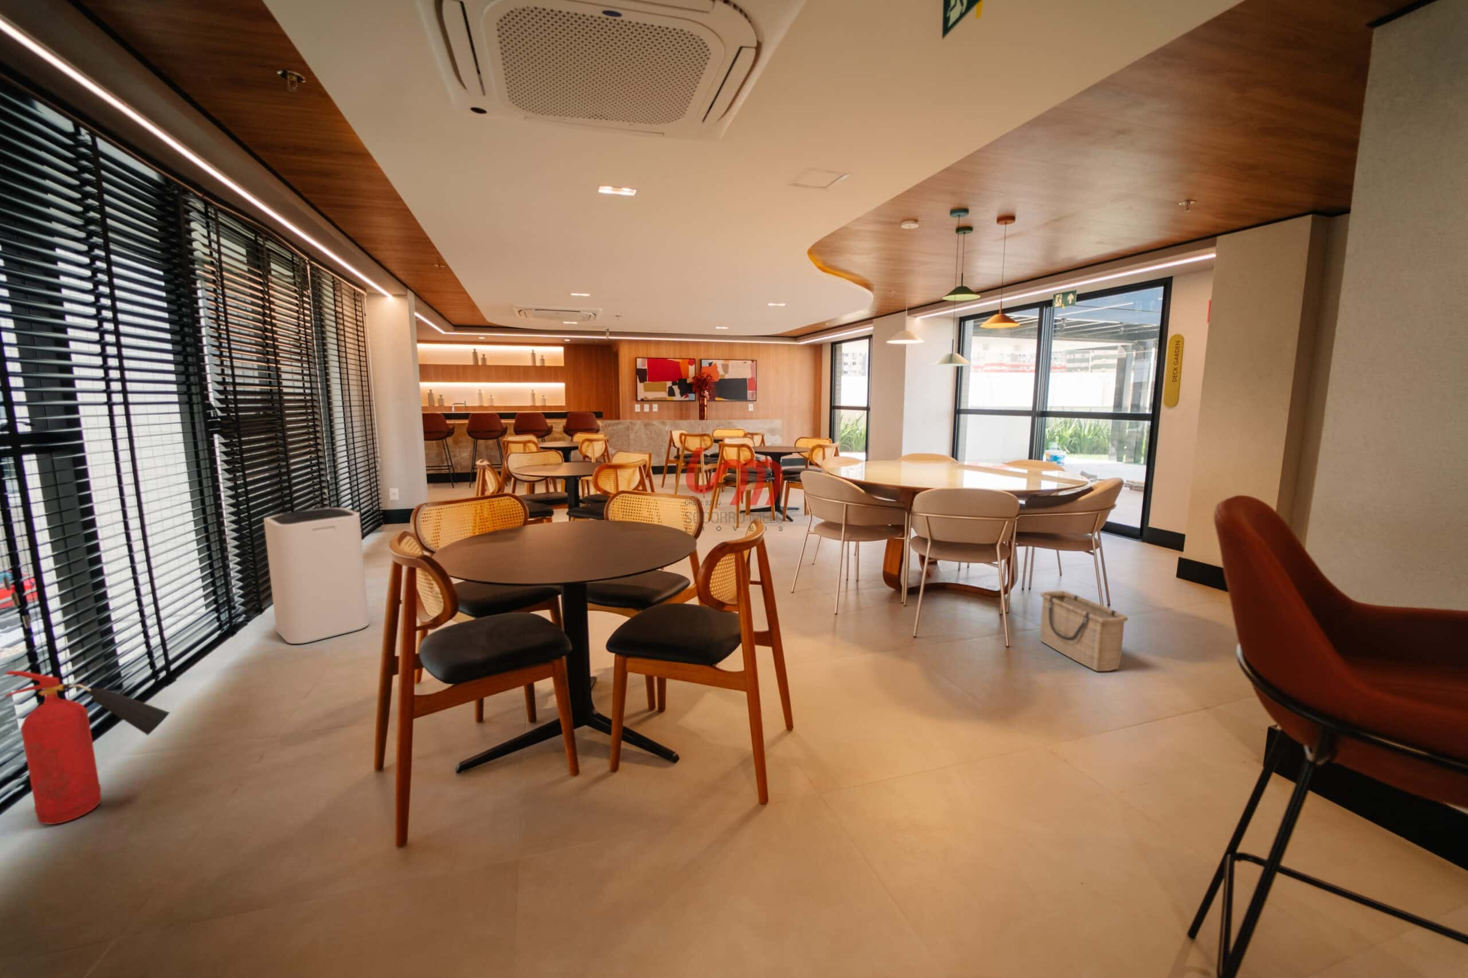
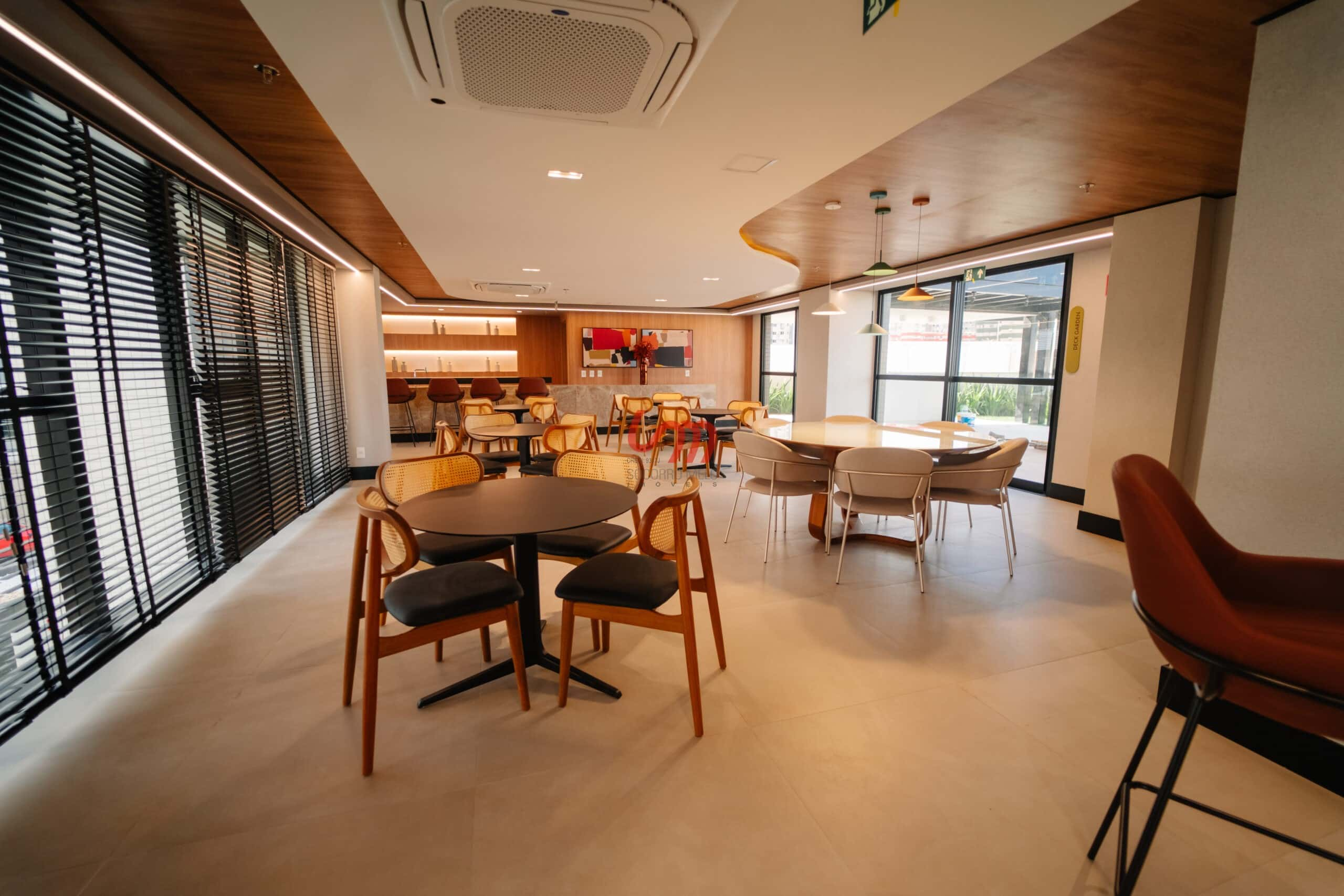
- trash can [263,508,370,645]
- basket [1039,591,1128,672]
- fire extinguisher [4,670,170,825]
